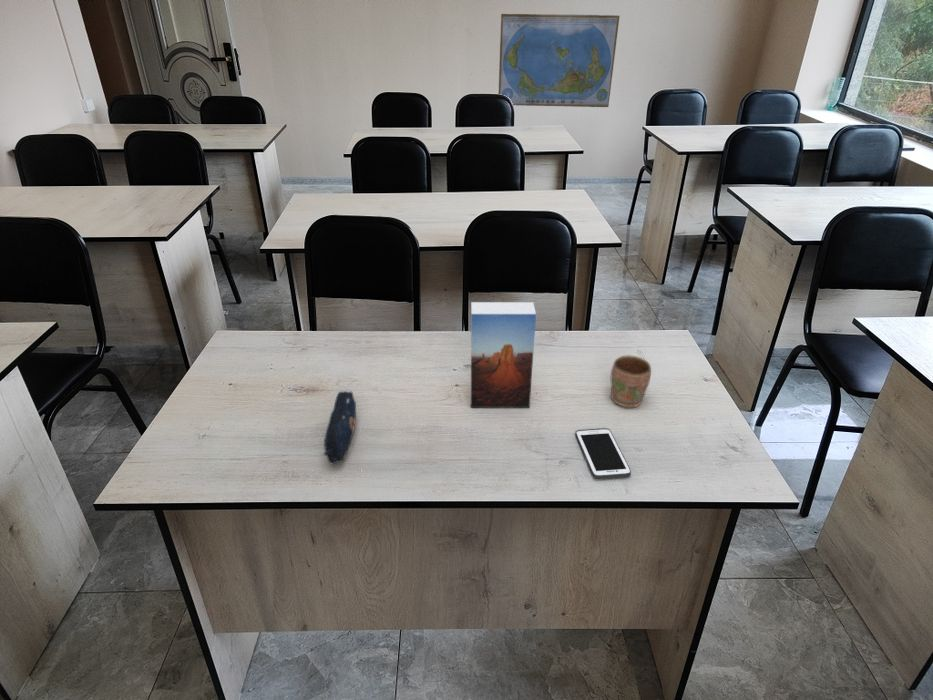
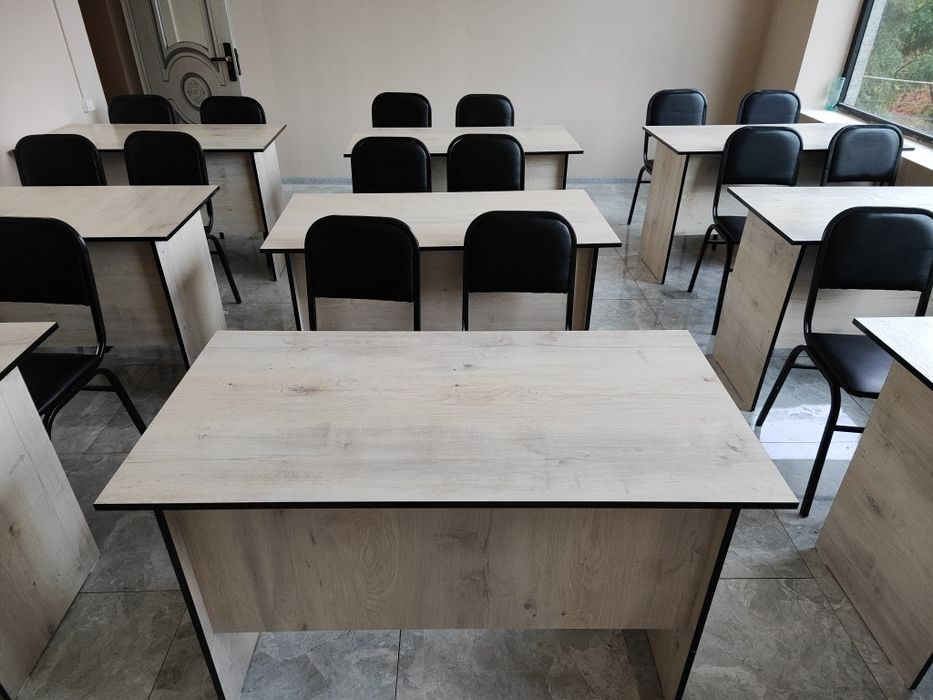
- world map [497,13,621,108]
- pencil case [323,390,357,465]
- mug [610,354,652,408]
- book [470,301,537,409]
- cell phone [574,427,632,480]
